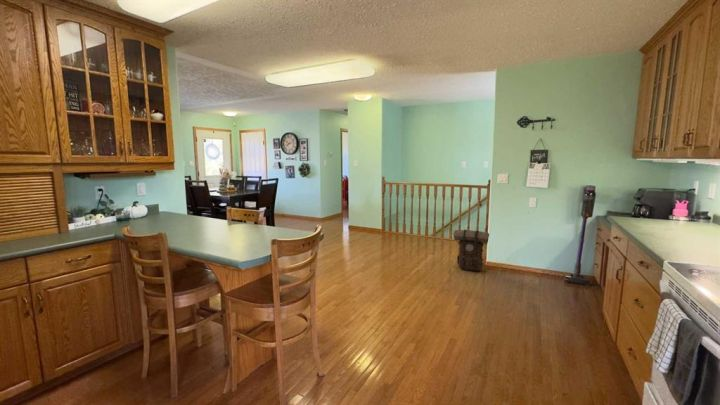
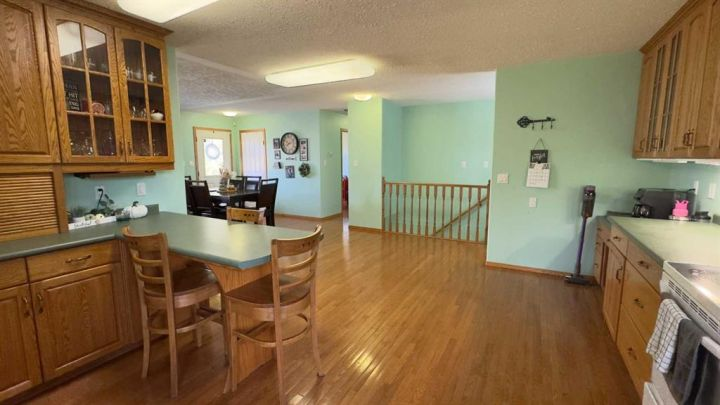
- backpack [452,229,490,272]
